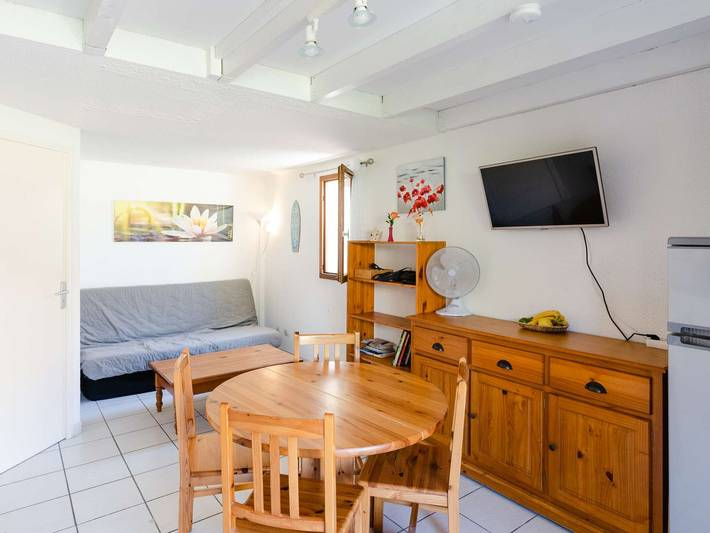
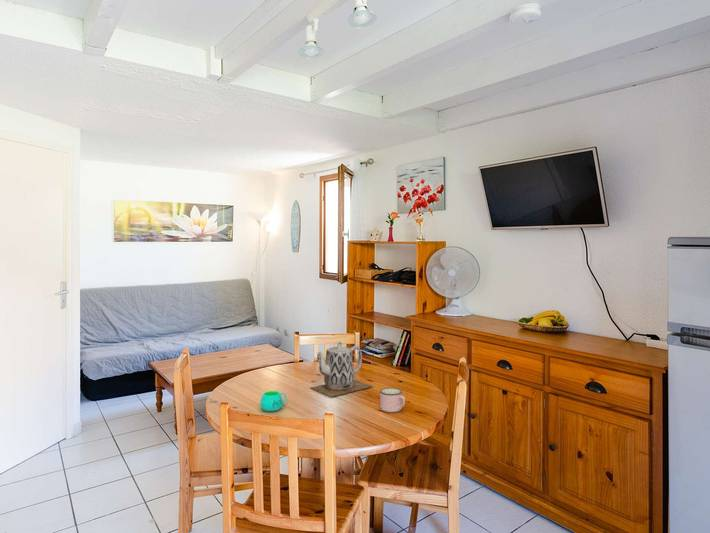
+ mug [259,390,288,412]
+ teapot [310,340,373,398]
+ mug [379,387,406,413]
